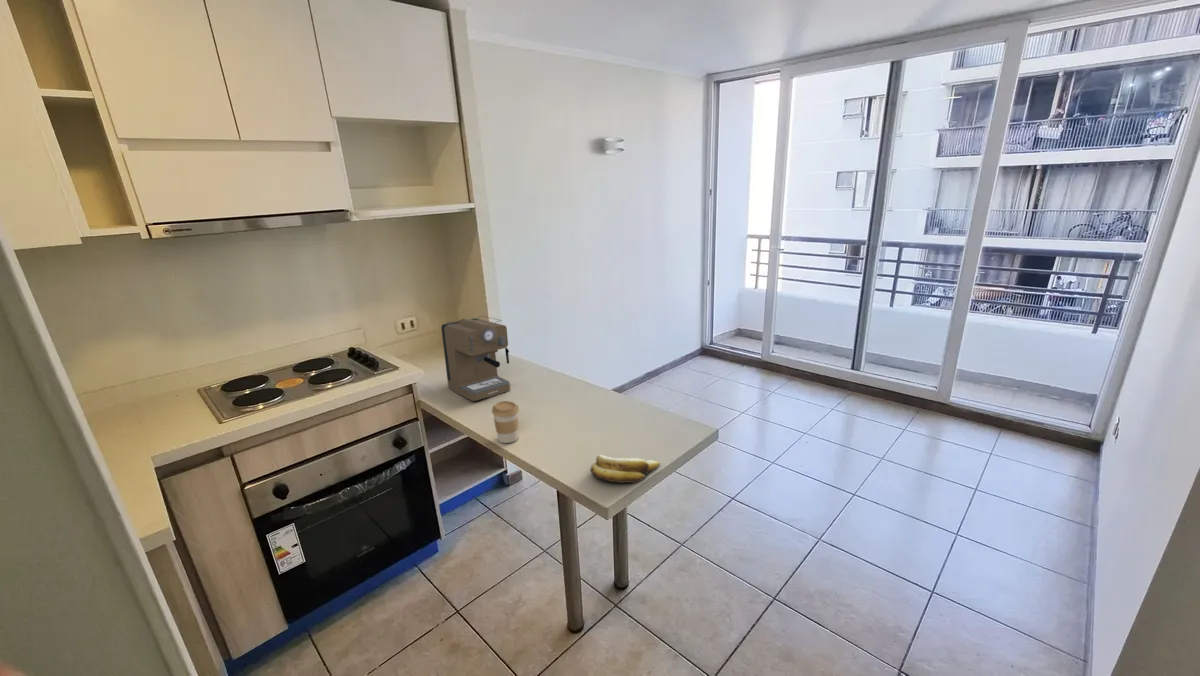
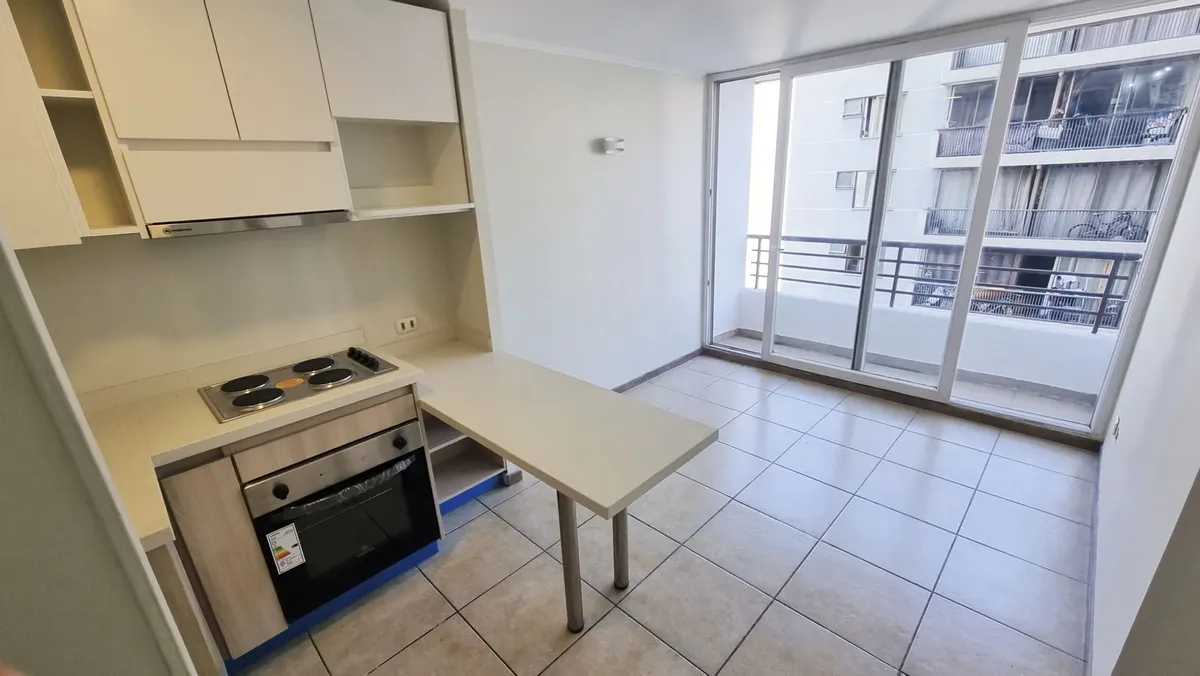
- coffee cup [491,400,520,444]
- coffee maker [440,315,511,402]
- banana [589,454,661,484]
